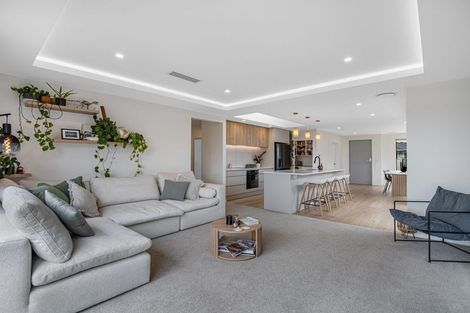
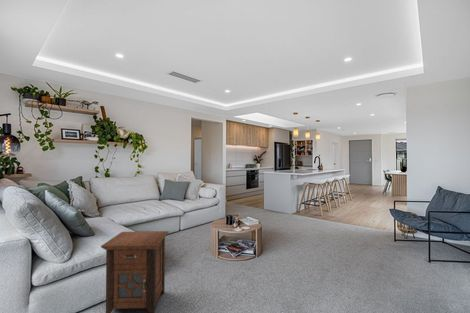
+ nightstand [100,230,170,313]
